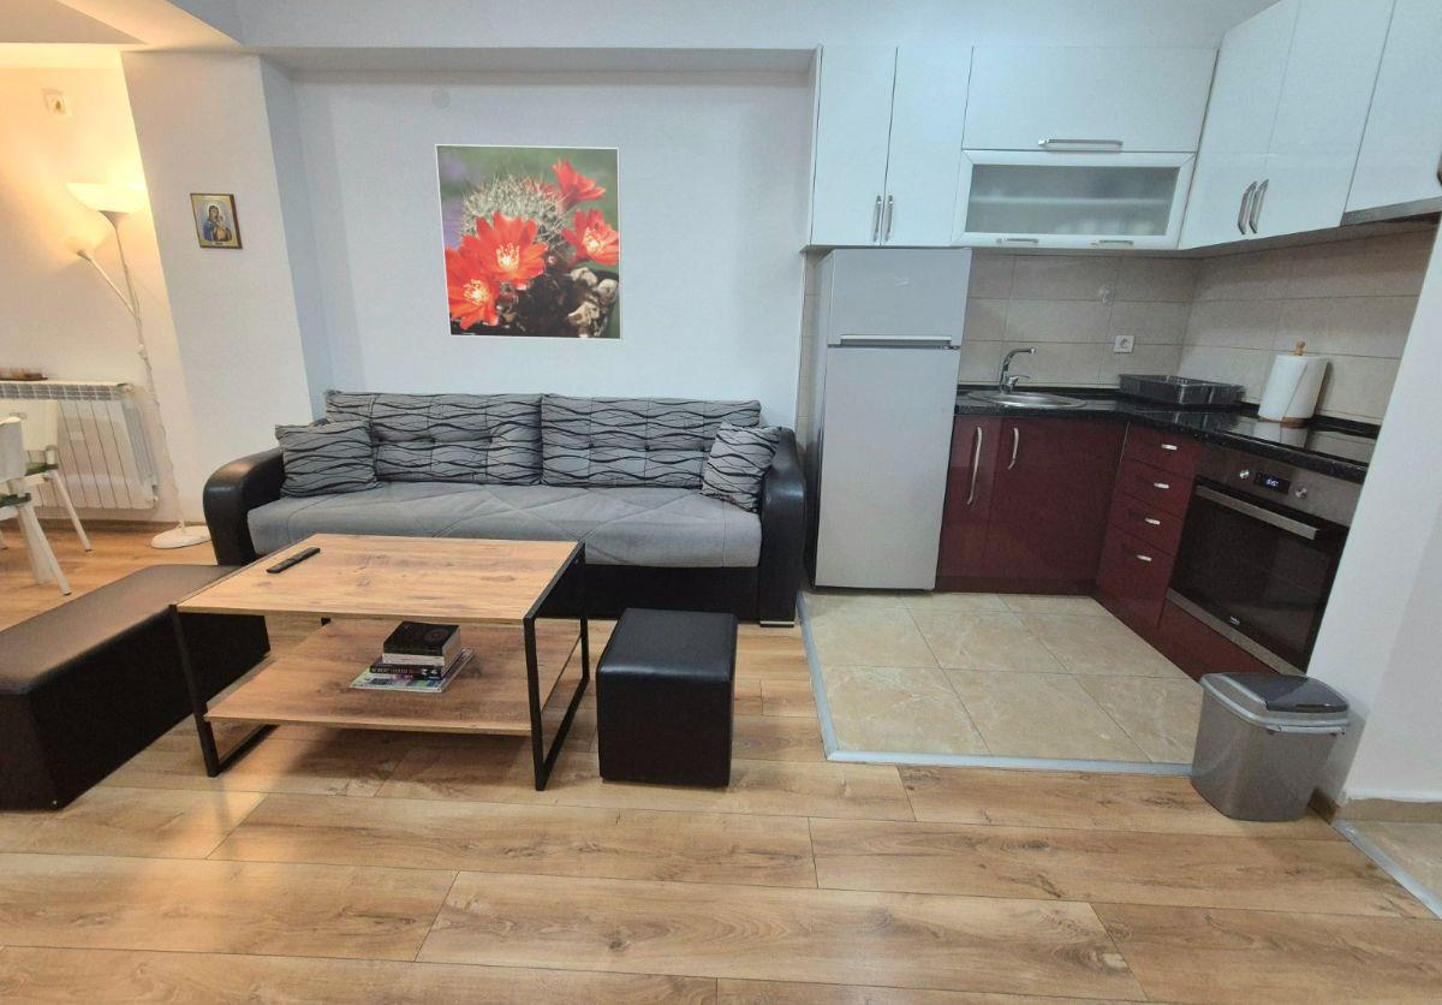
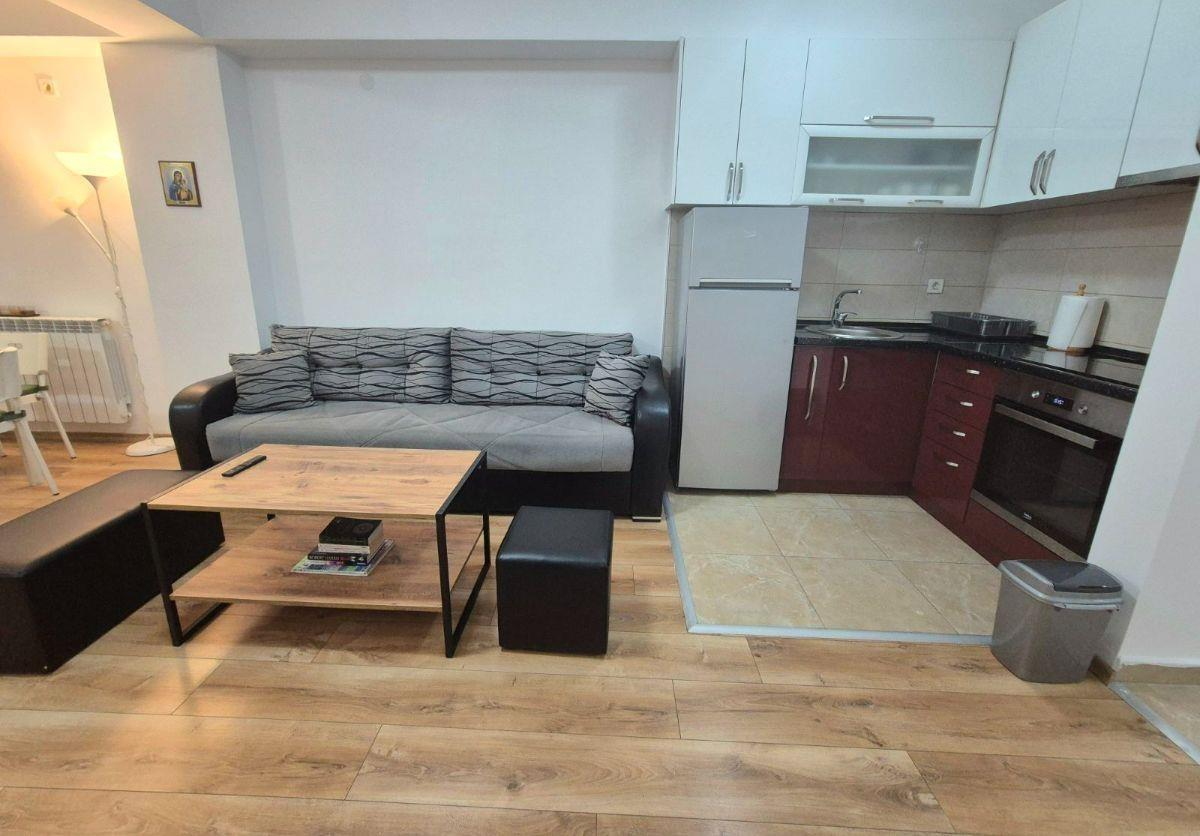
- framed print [434,143,624,341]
